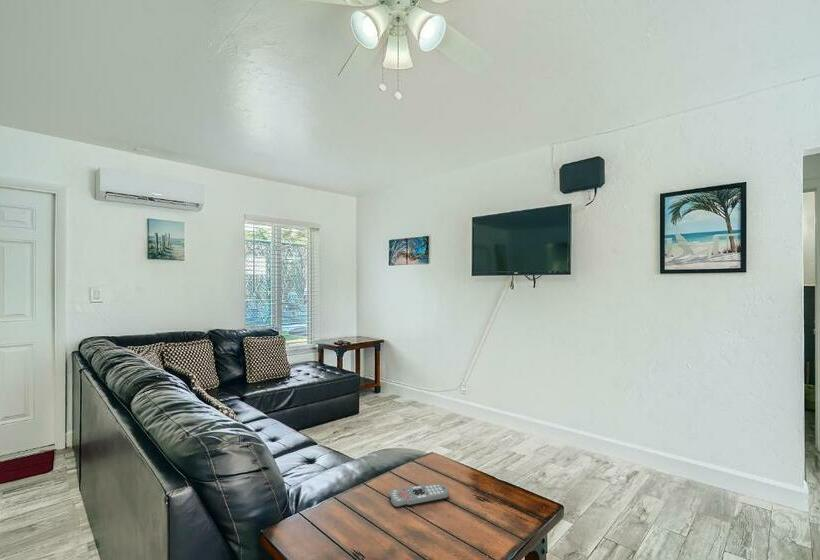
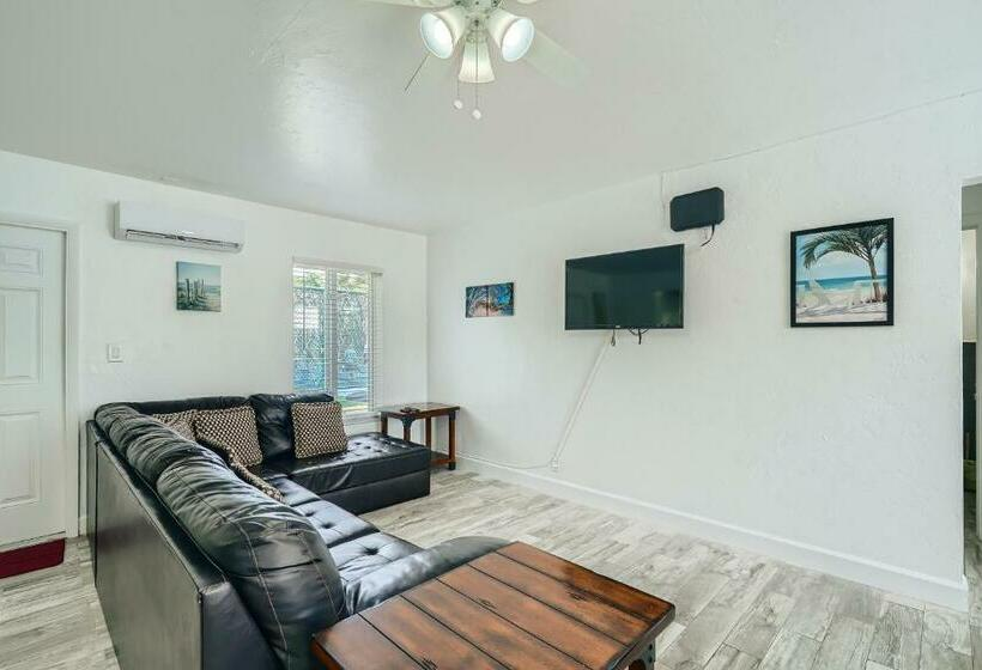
- remote control [388,483,450,509]
